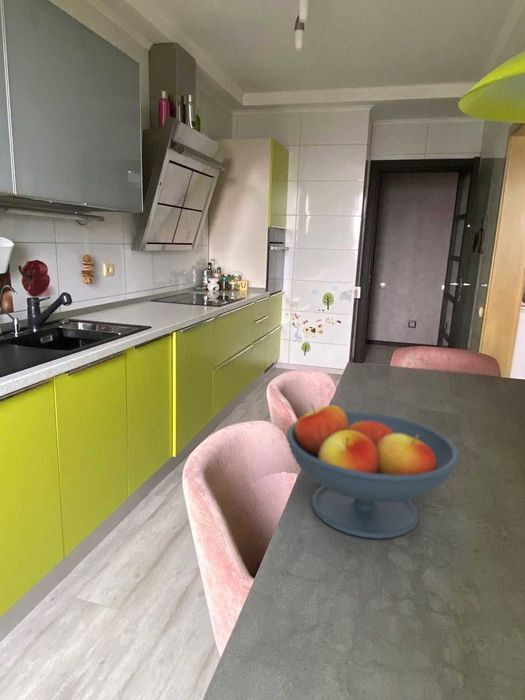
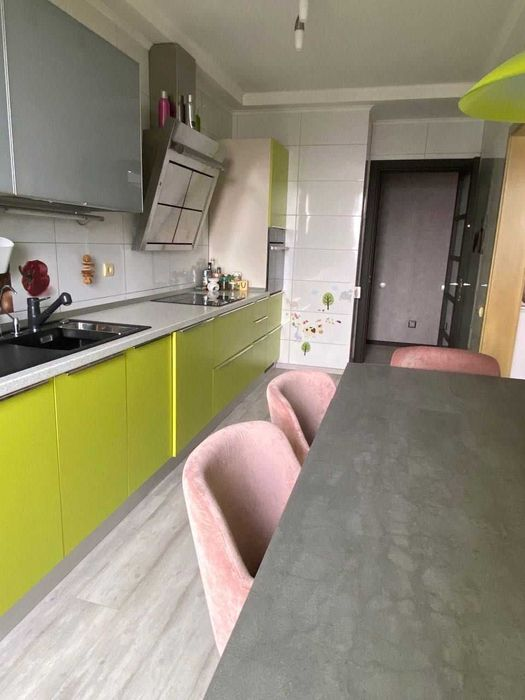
- fruit bowl [286,403,461,540]
